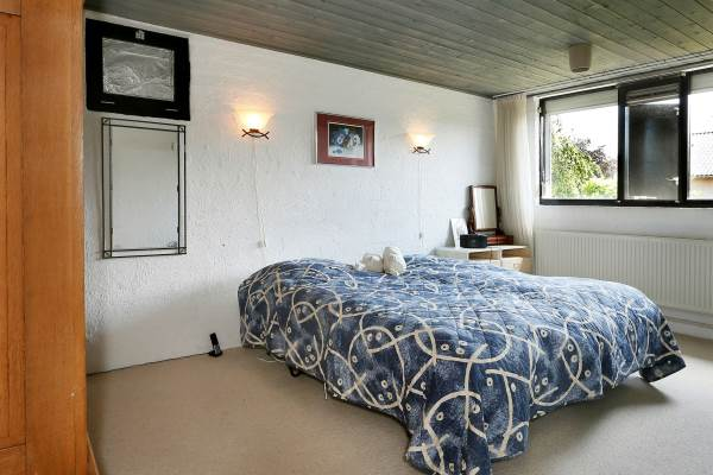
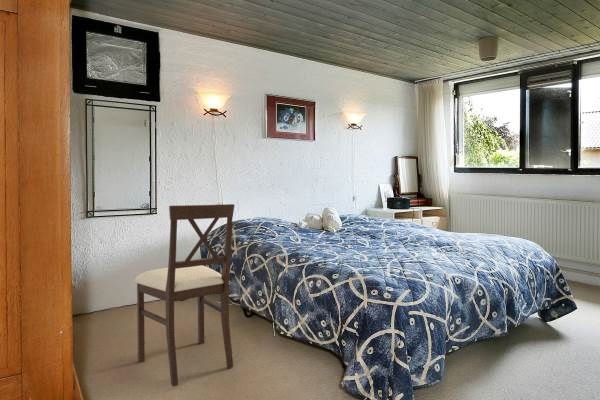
+ chair [133,203,235,388]
